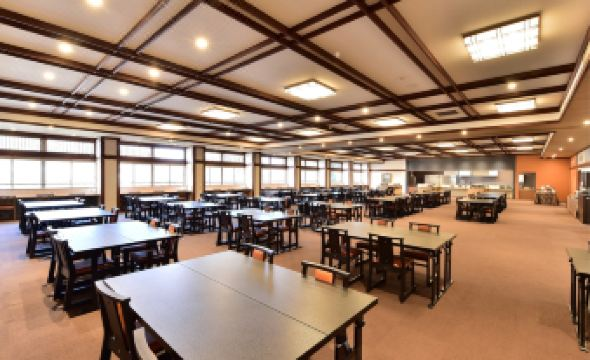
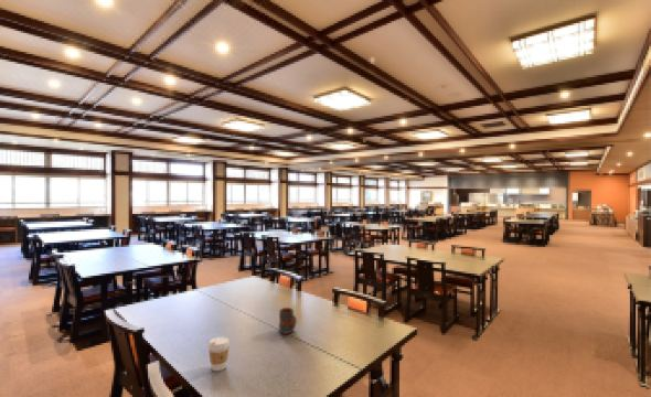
+ mug [278,307,298,335]
+ coffee cup [207,336,231,373]
